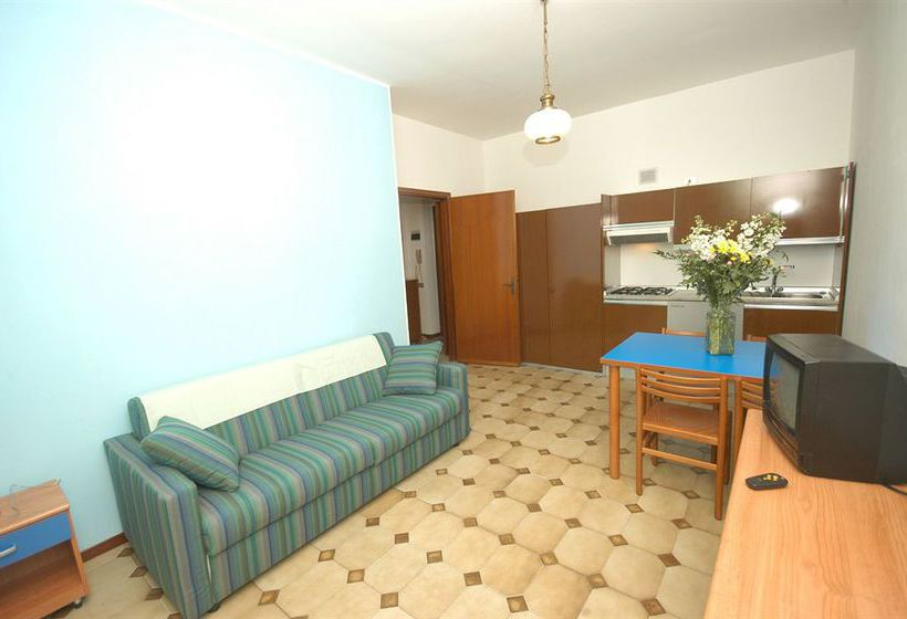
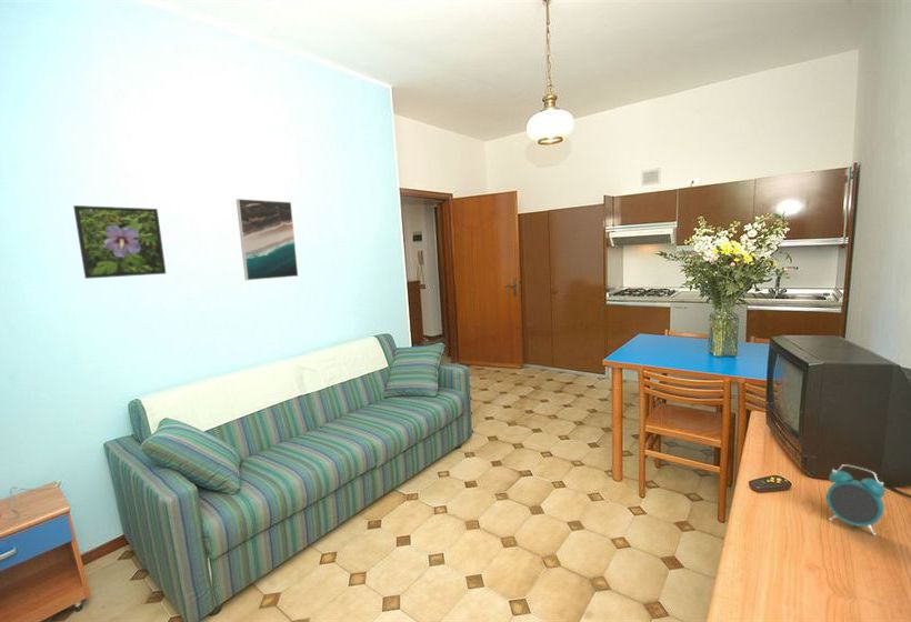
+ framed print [236,198,299,281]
+ alarm clock [825,463,887,536]
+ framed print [72,204,167,280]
